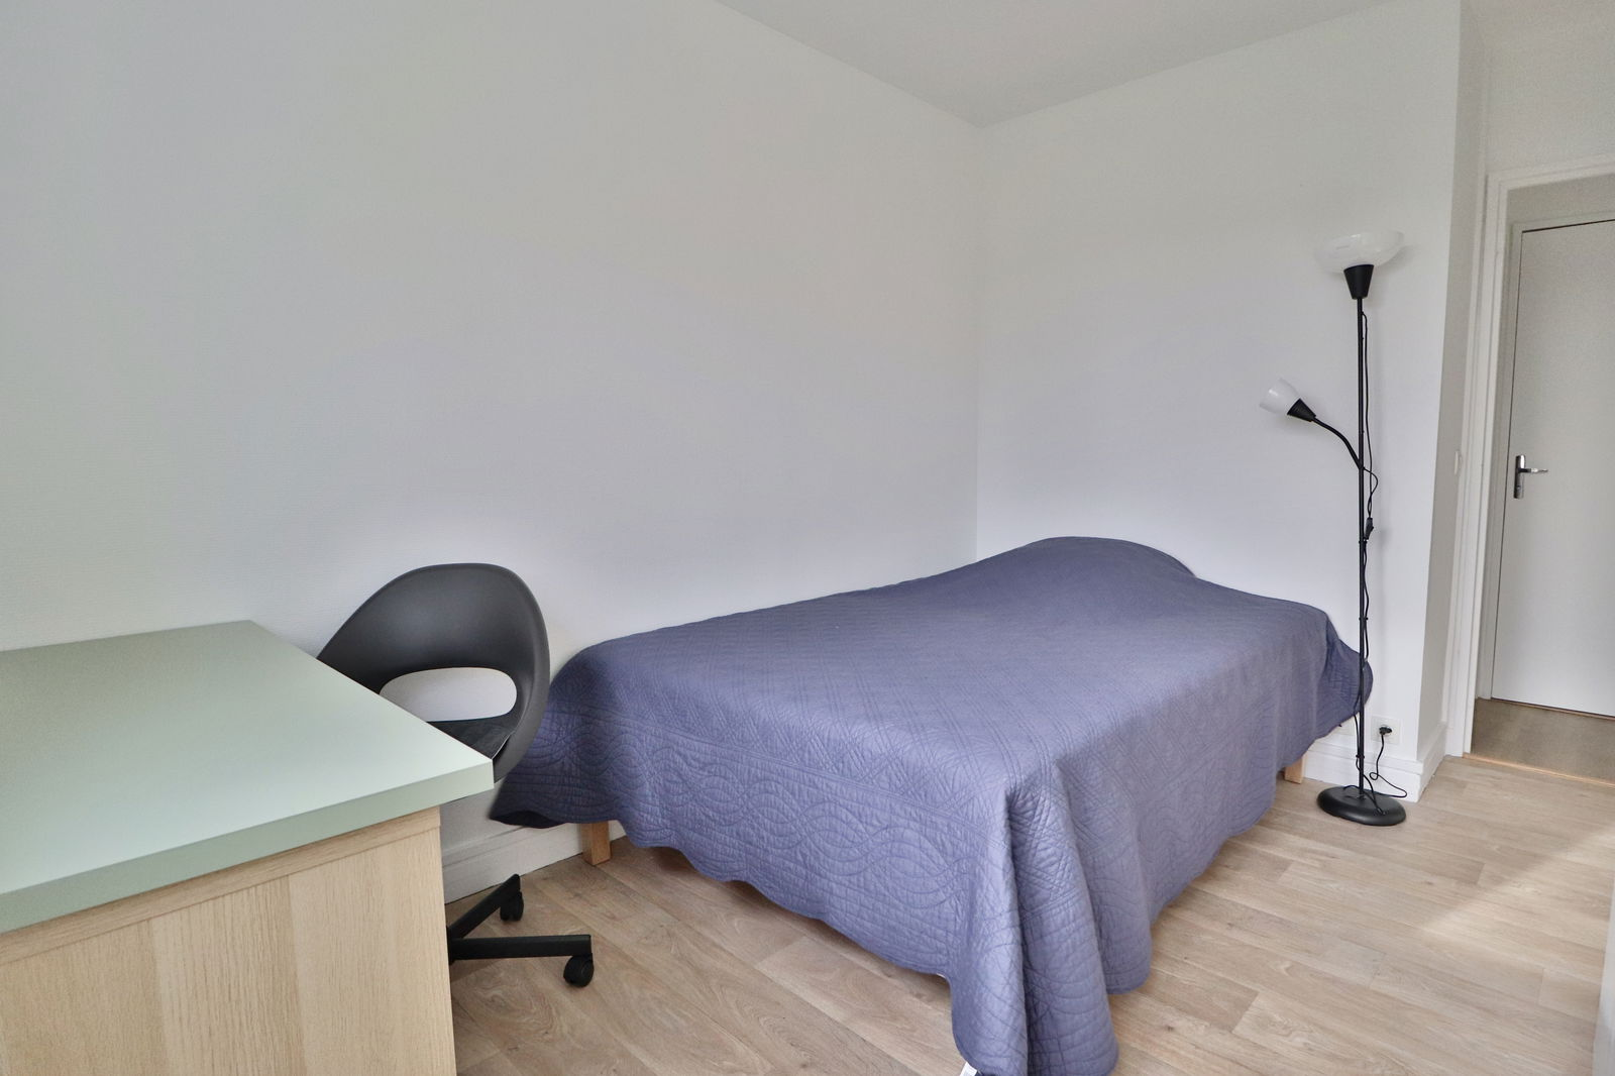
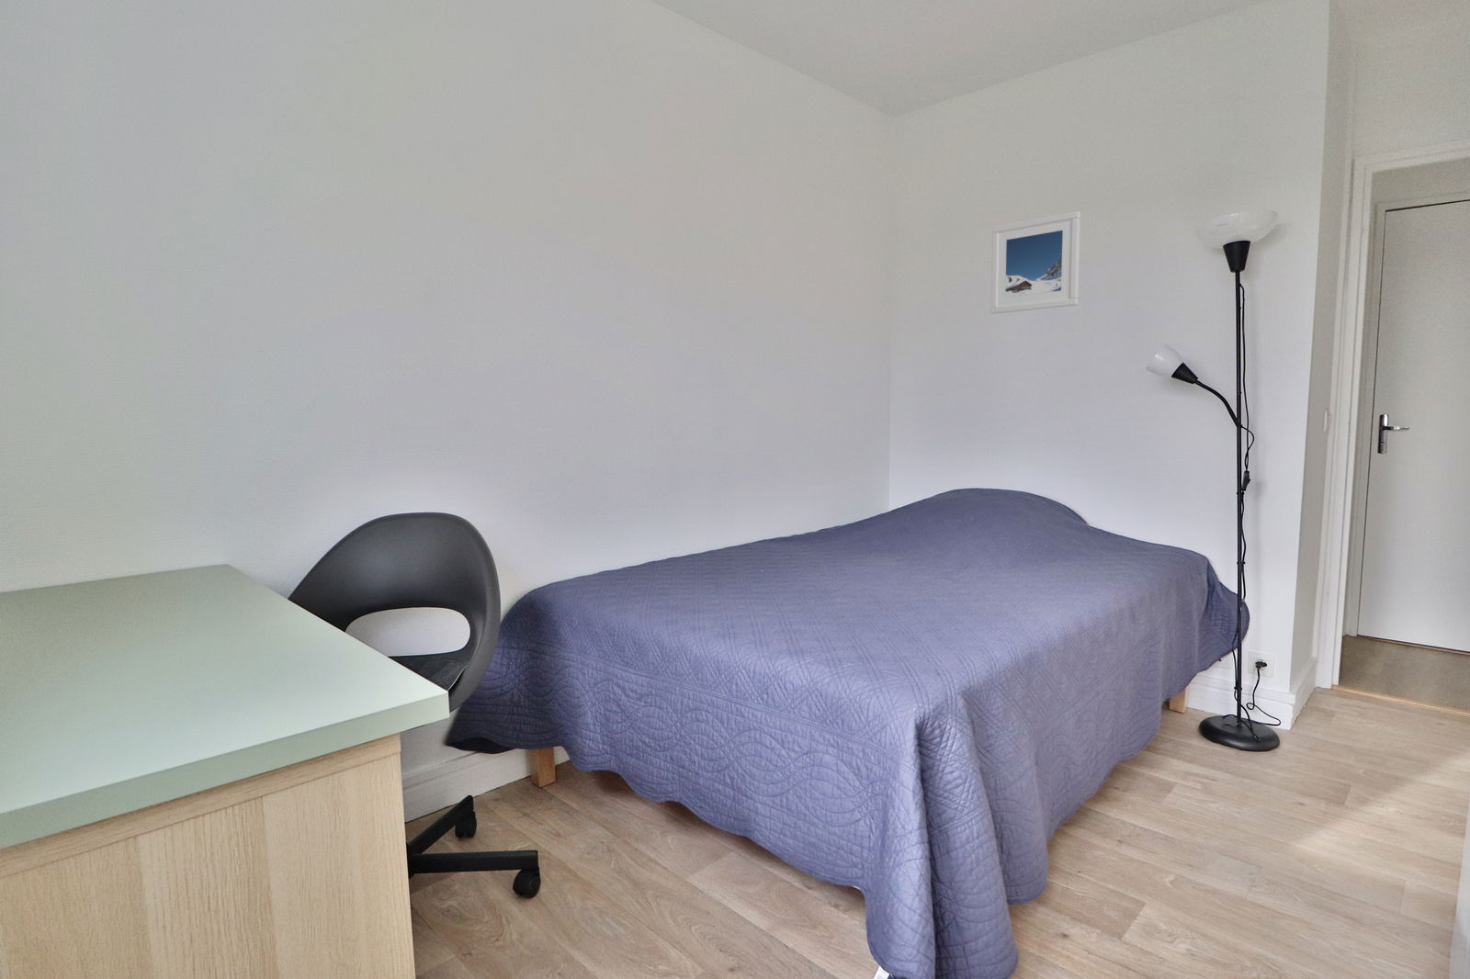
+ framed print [990,210,1081,315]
